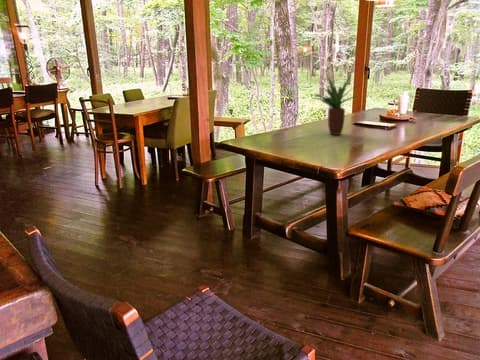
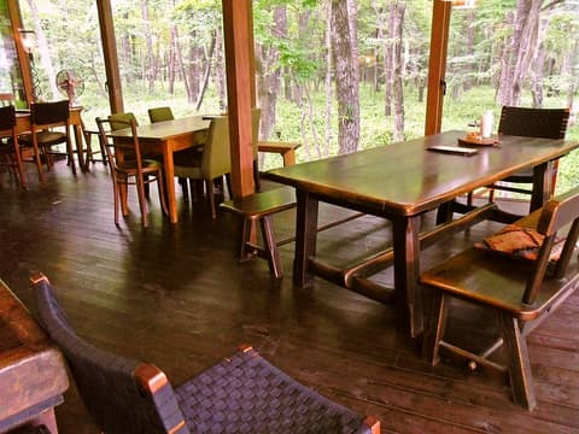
- potted plant [312,73,360,136]
